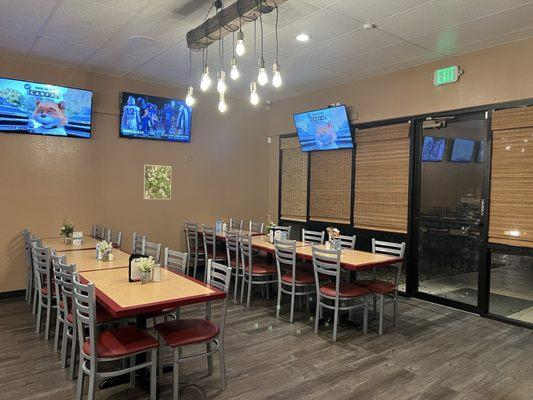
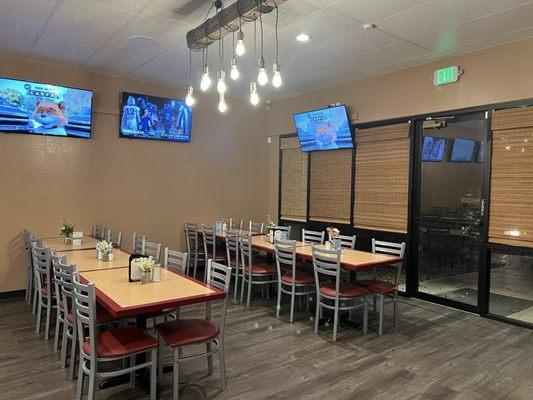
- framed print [142,164,172,200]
